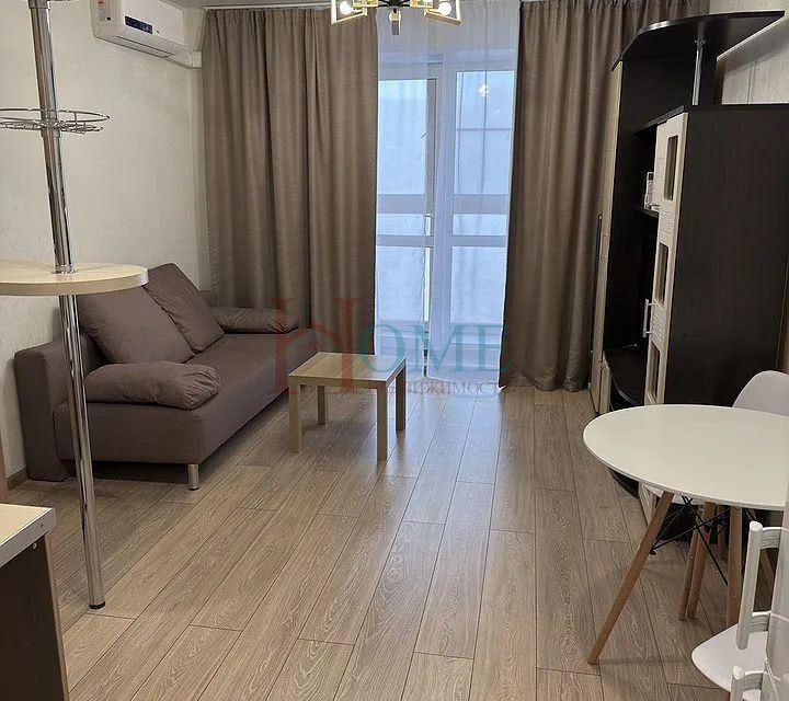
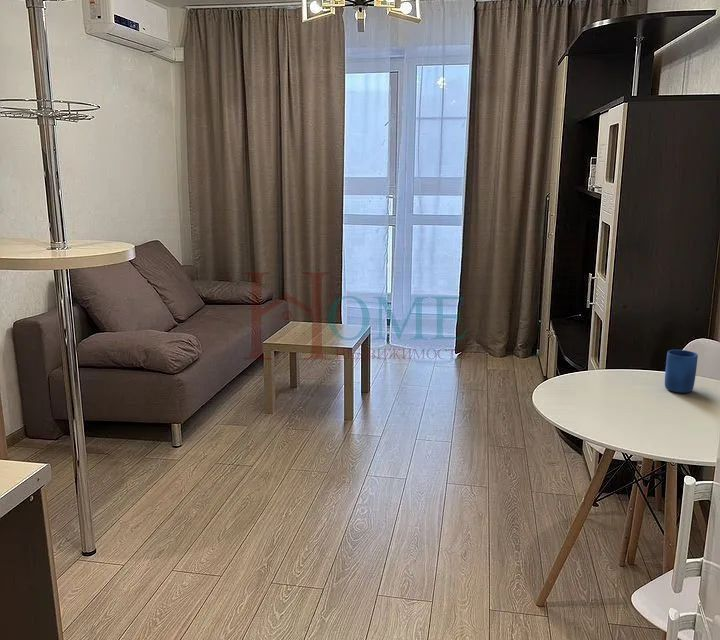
+ mug [664,349,699,394]
